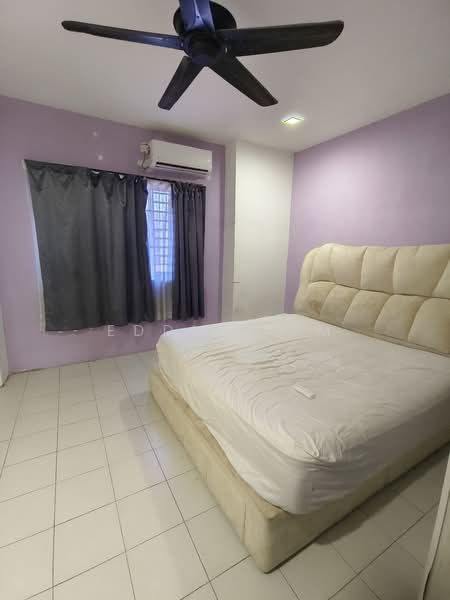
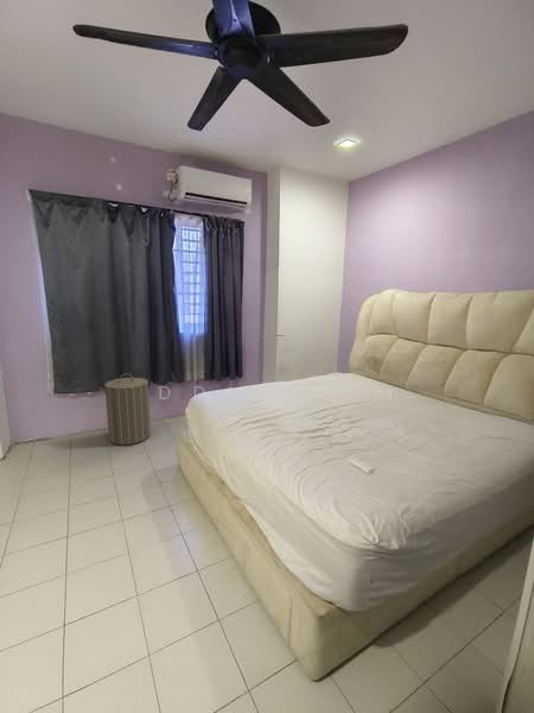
+ laundry hamper [98,372,154,446]
